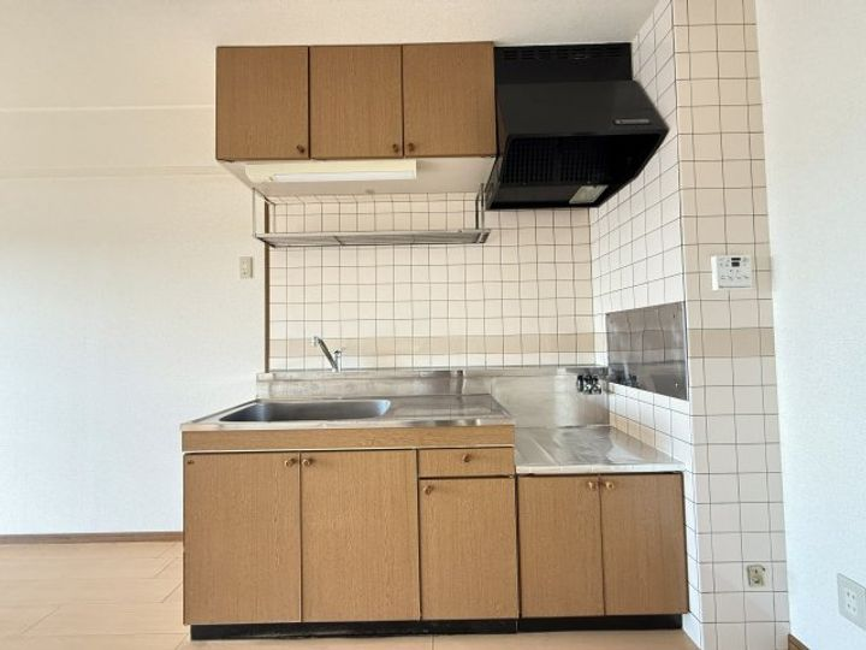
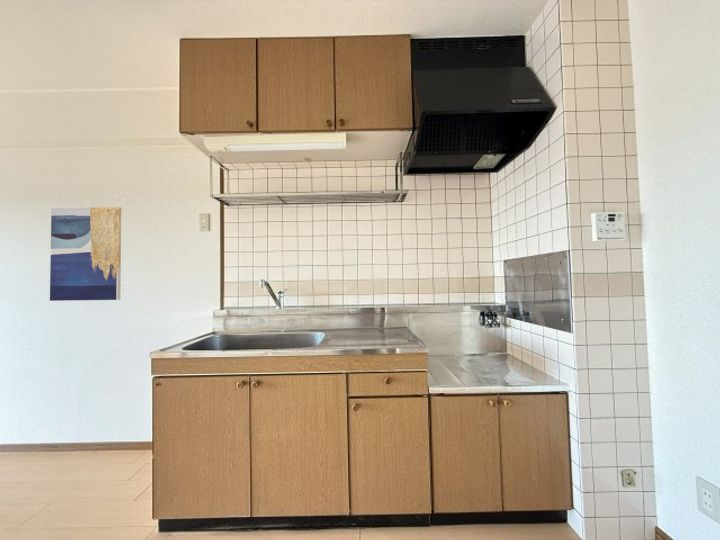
+ wall art [49,206,122,302]
